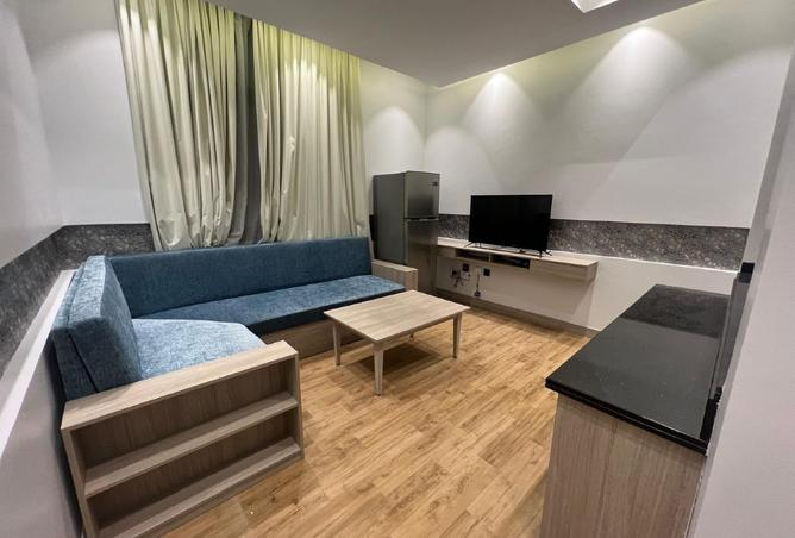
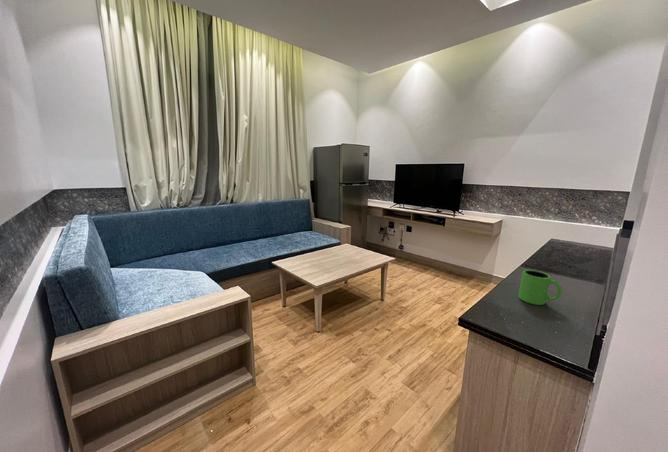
+ mug [518,269,563,306]
